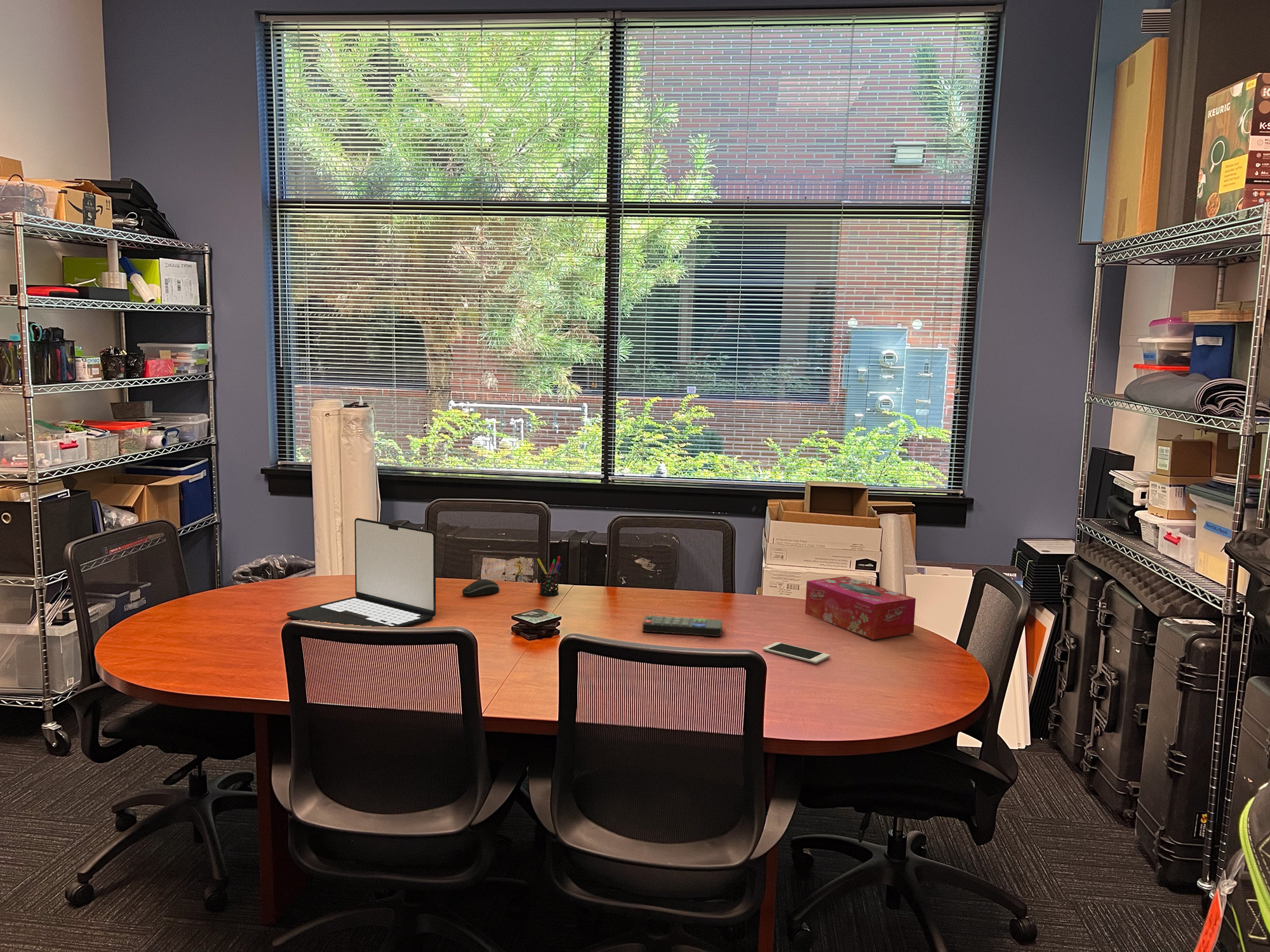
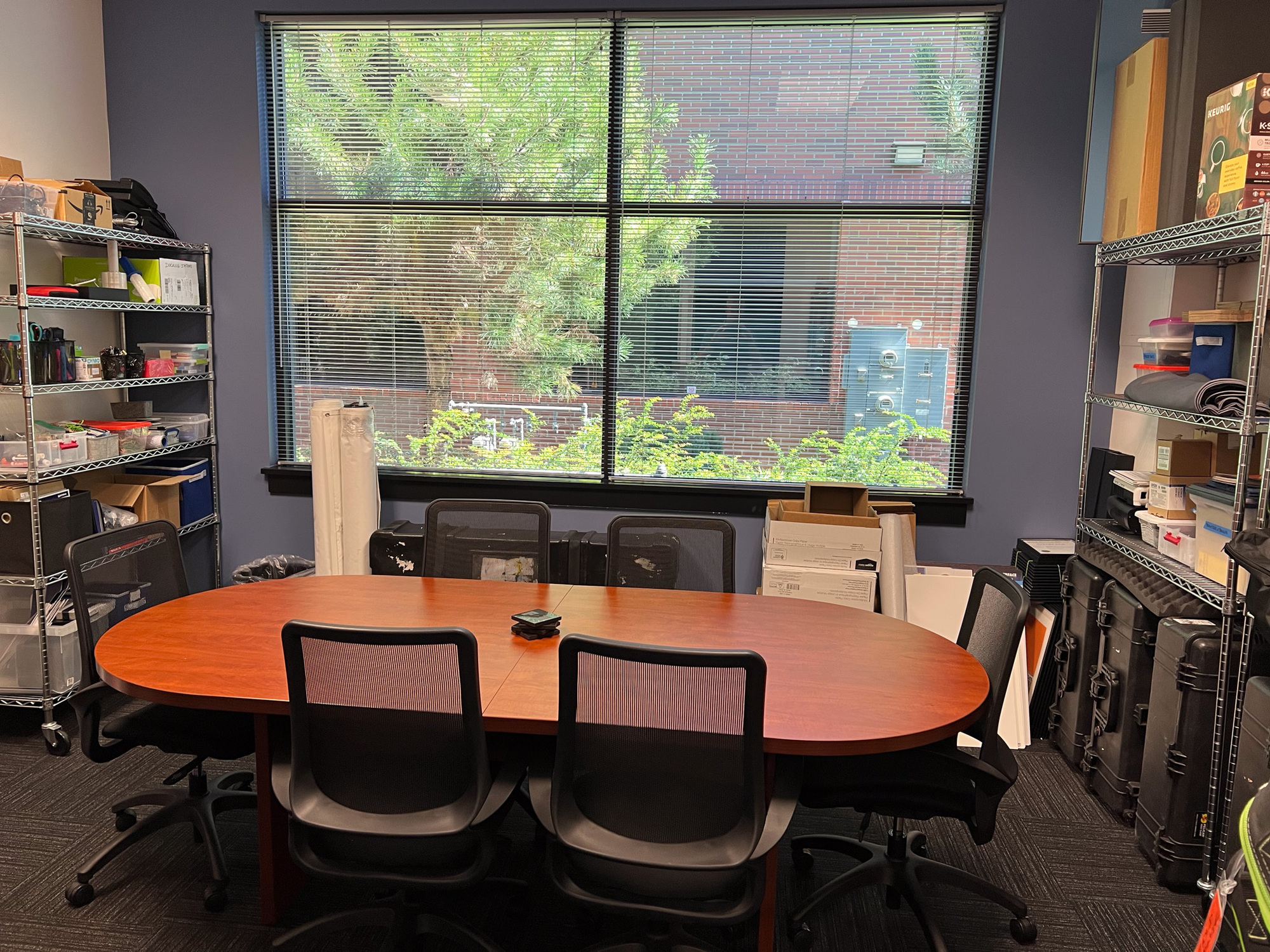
- cell phone [762,642,831,664]
- remote control [642,614,723,637]
- laptop [286,517,436,628]
- pen holder [537,556,561,597]
- tissue box [805,576,916,640]
- computer mouse [462,578,500,597]
